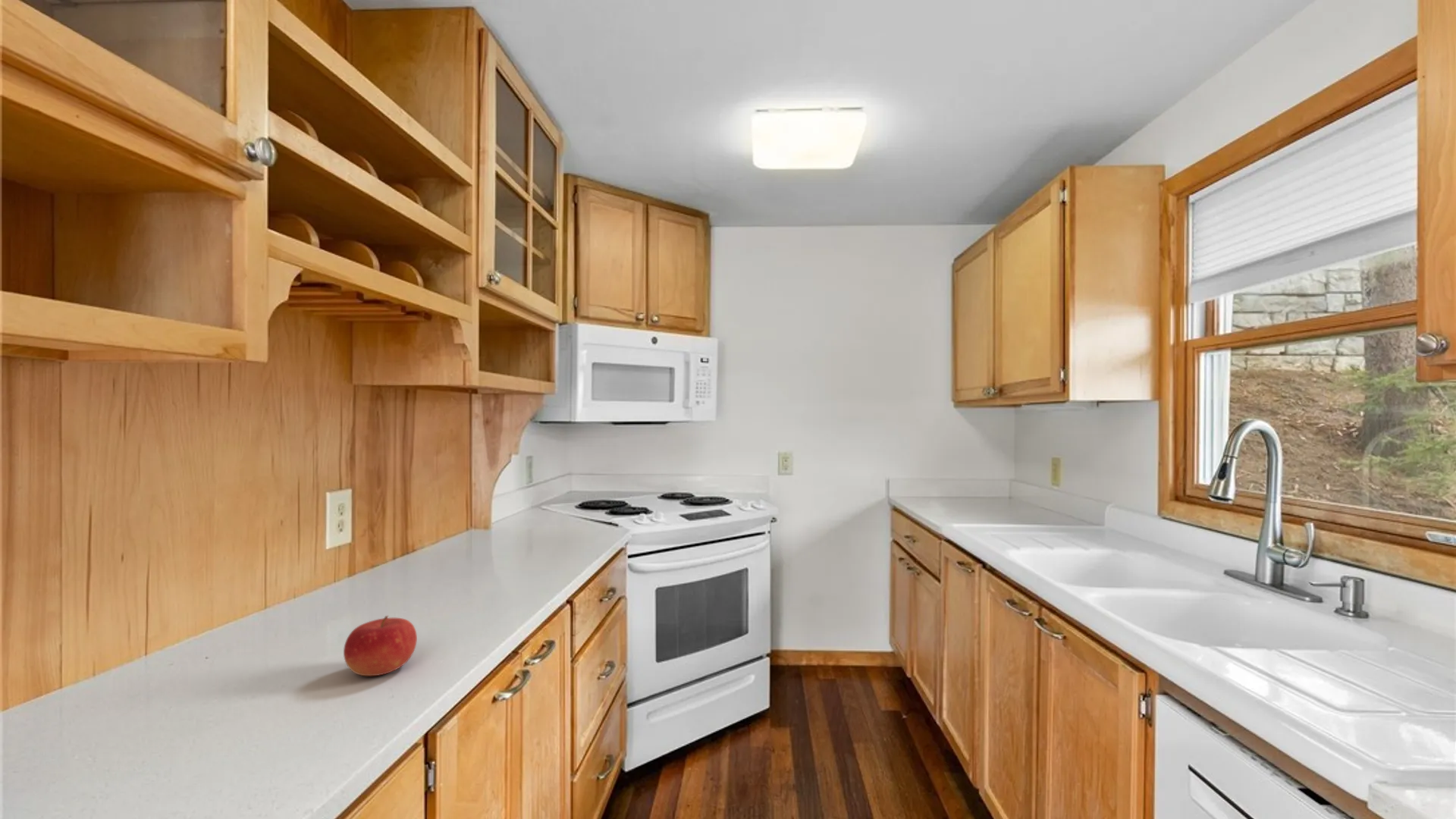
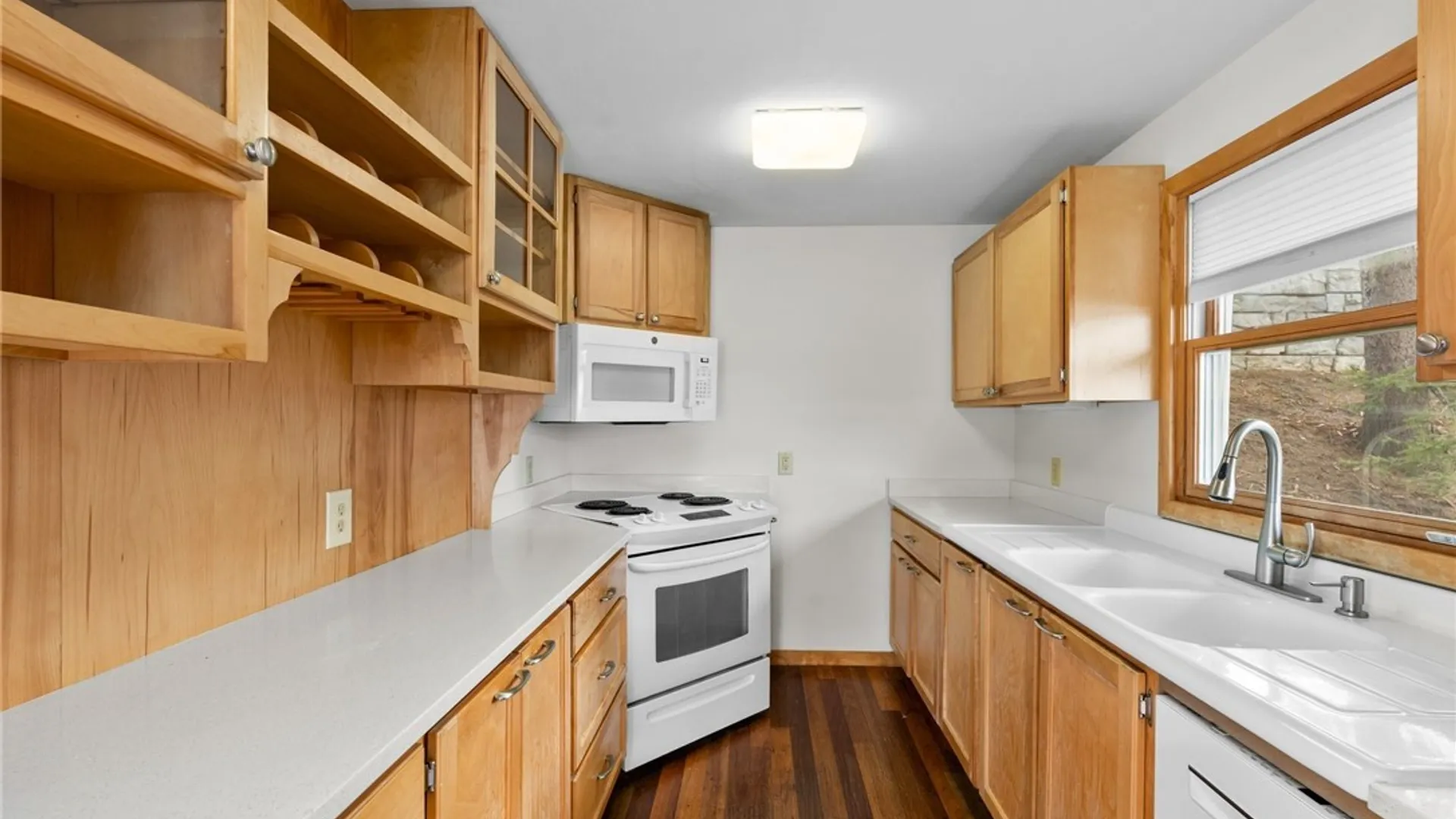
- fruit [343,615,418,676]
